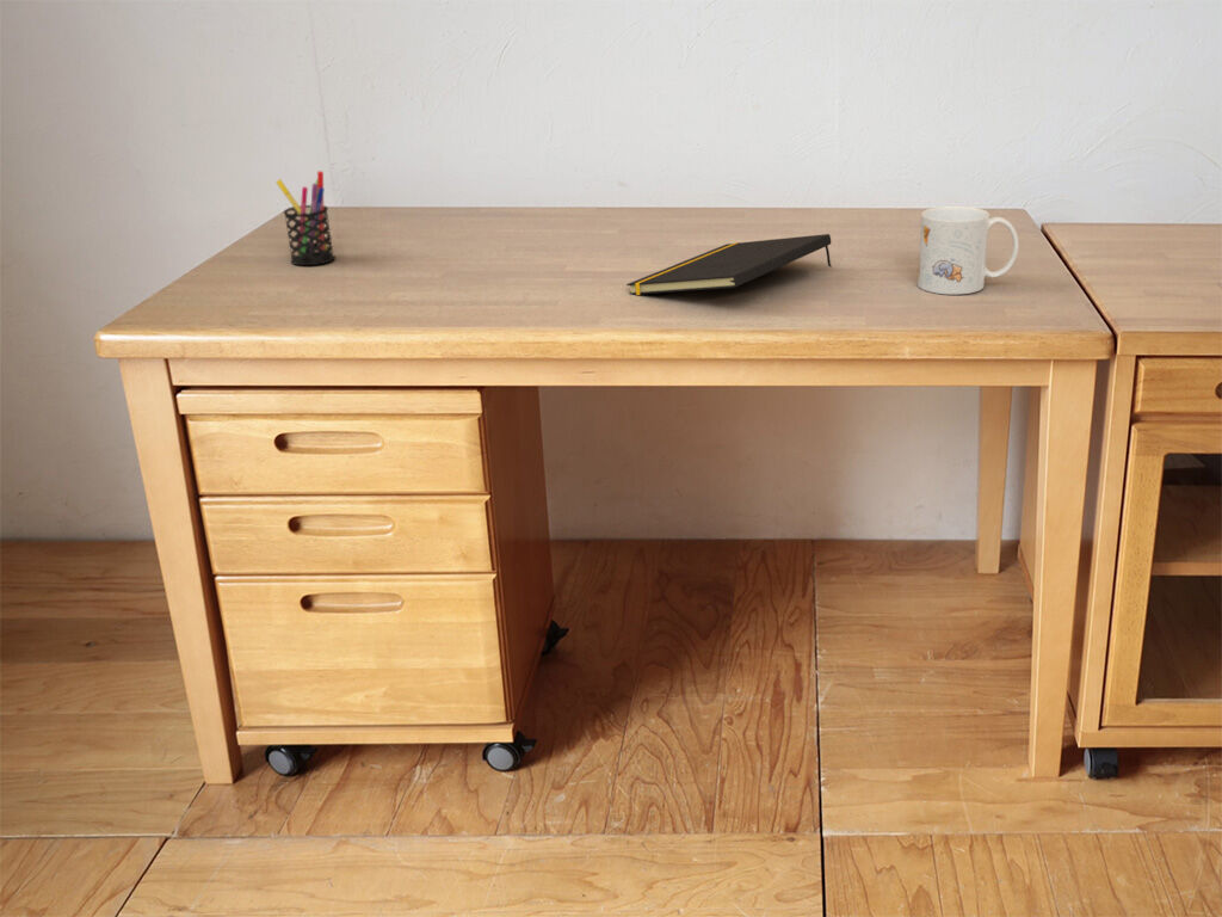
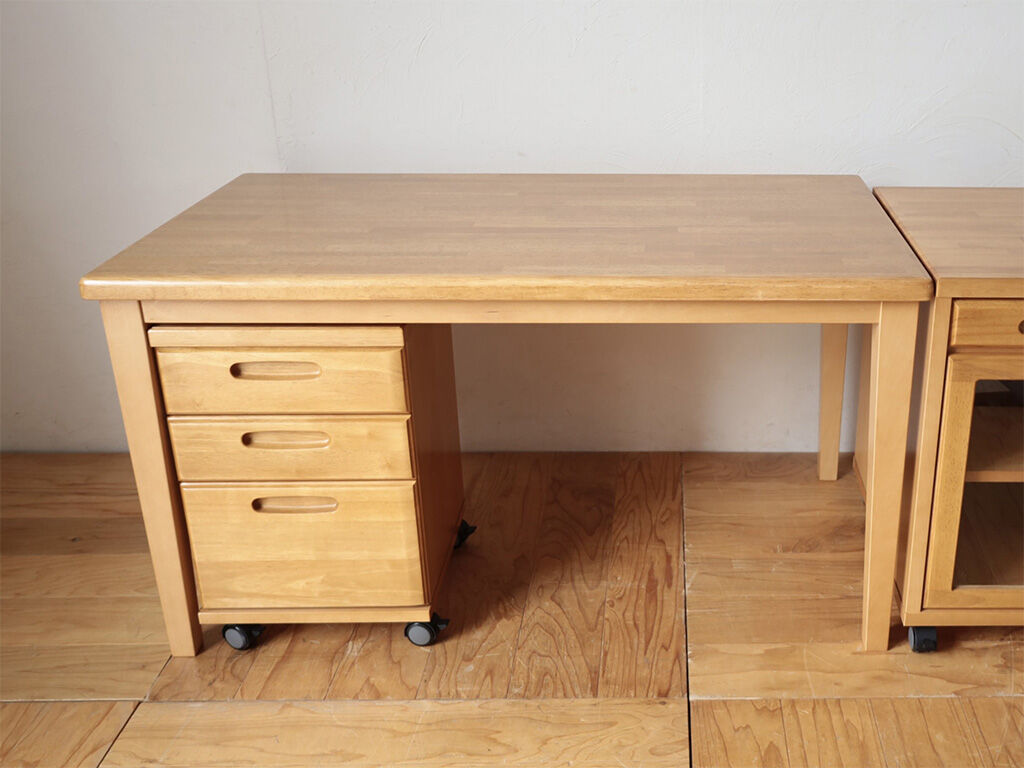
- mug [916,205,1020,295]
- notepad [625,233,832,296]
- pen holder [274,170,335,266]
